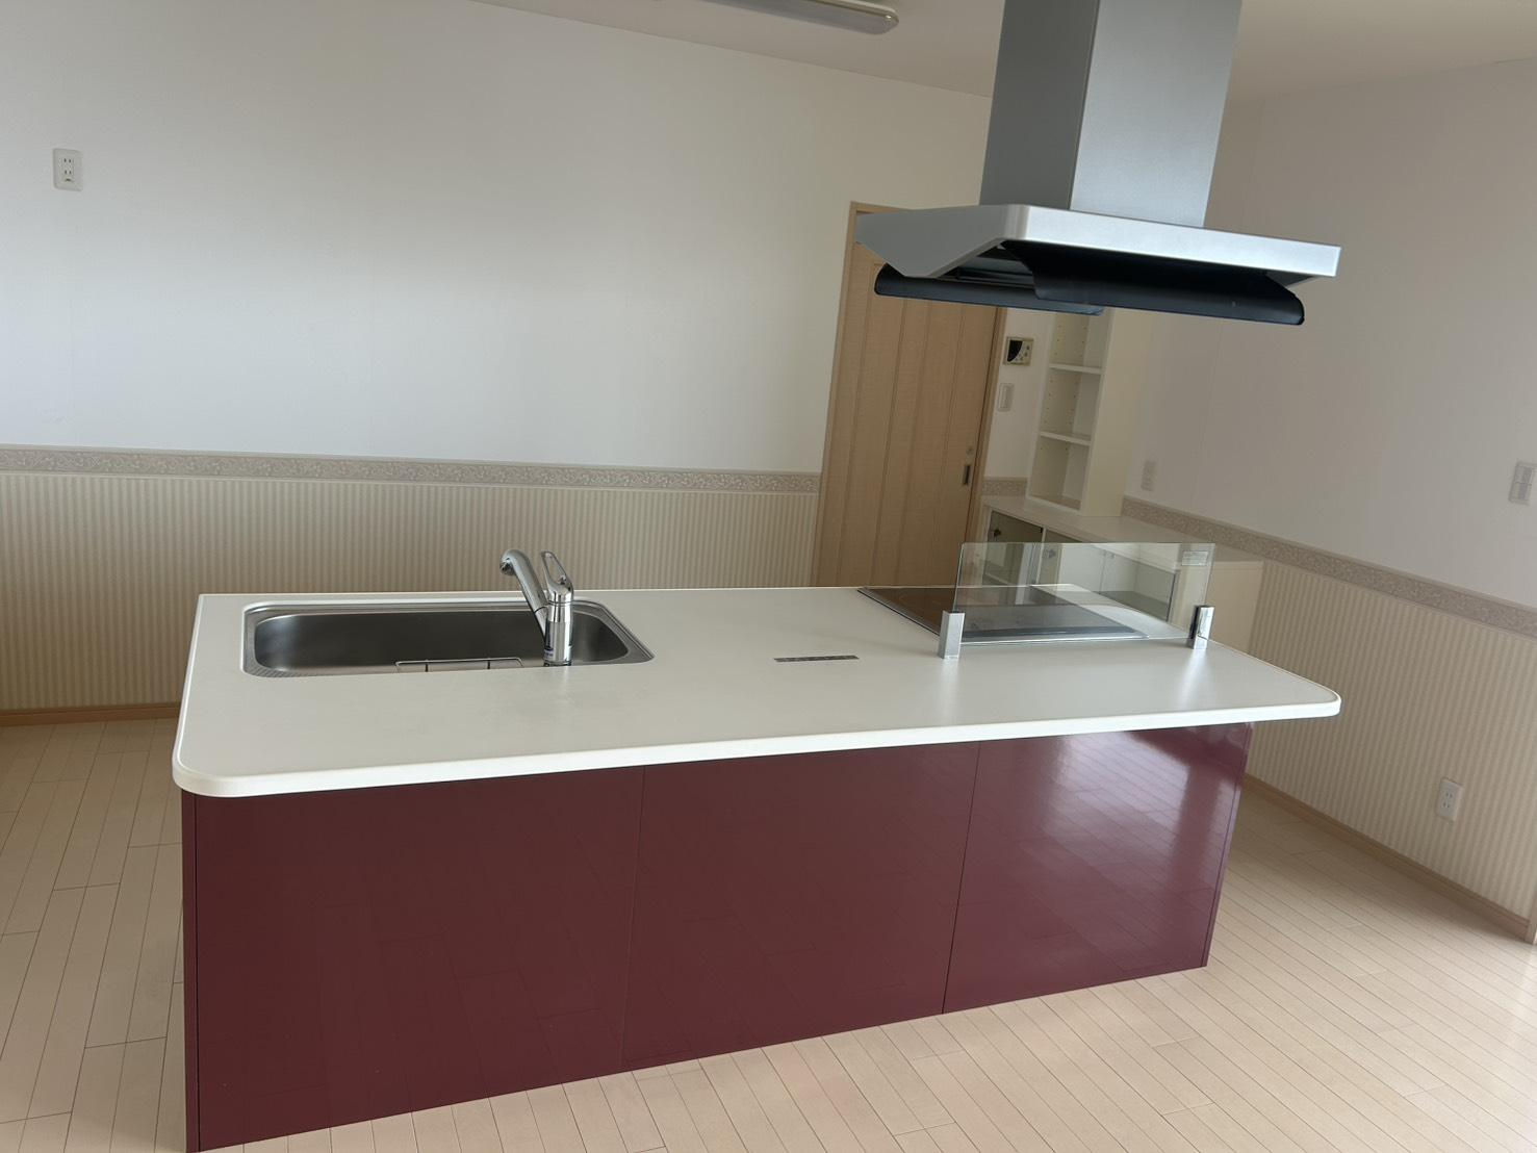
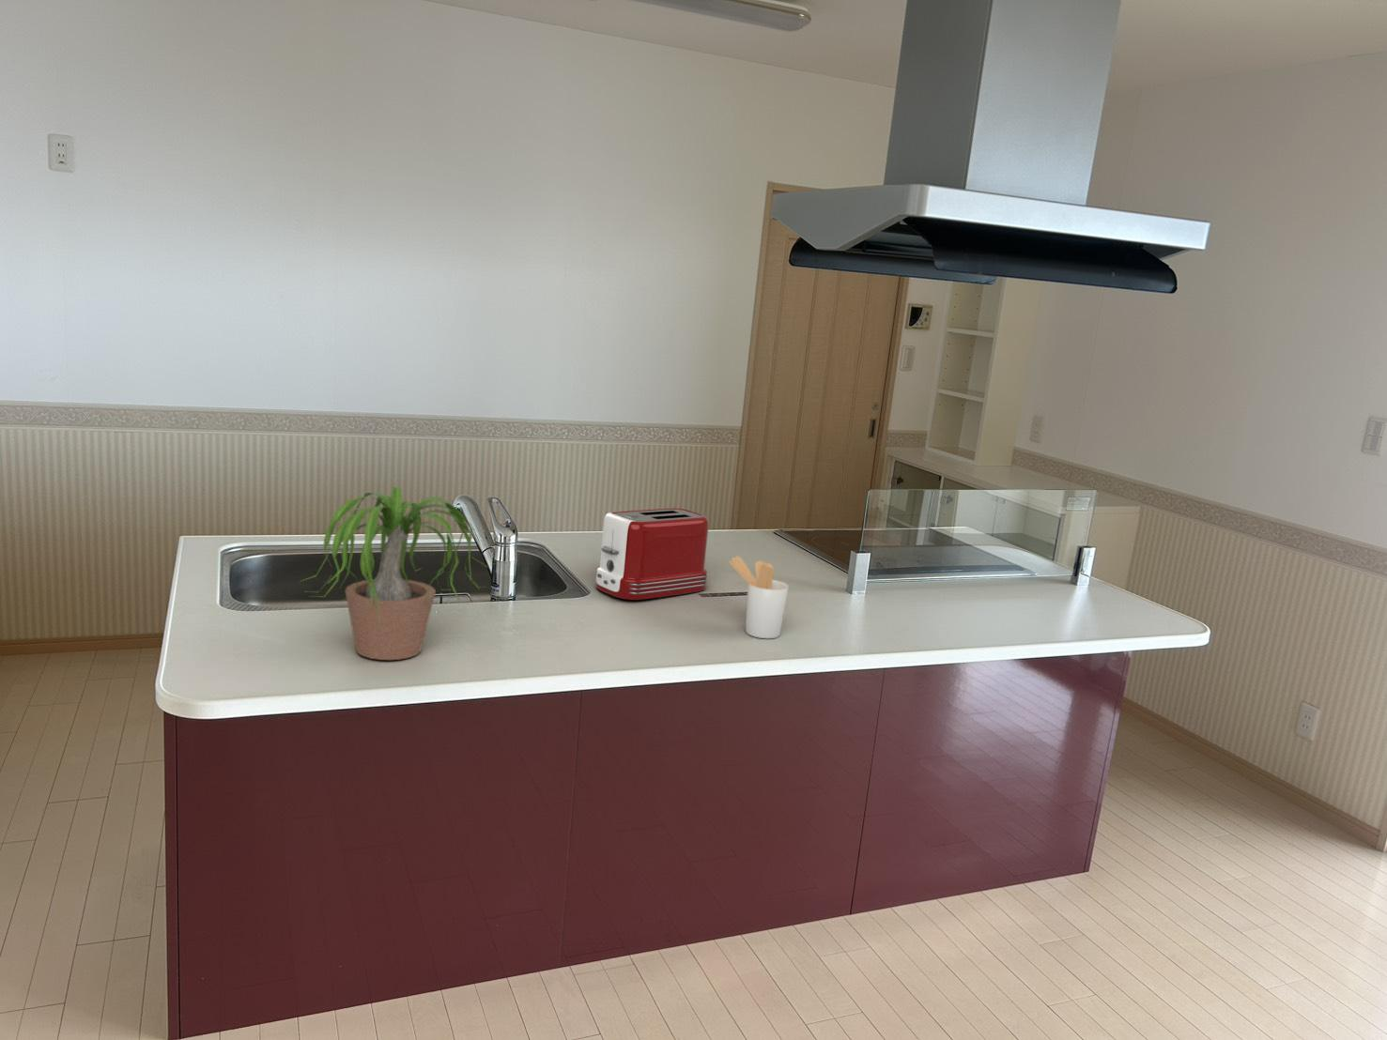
+ toaster [595,507,710,601]
+ potted plant [298,485,504,661]
+ utensil holder [728,555,790,639]
